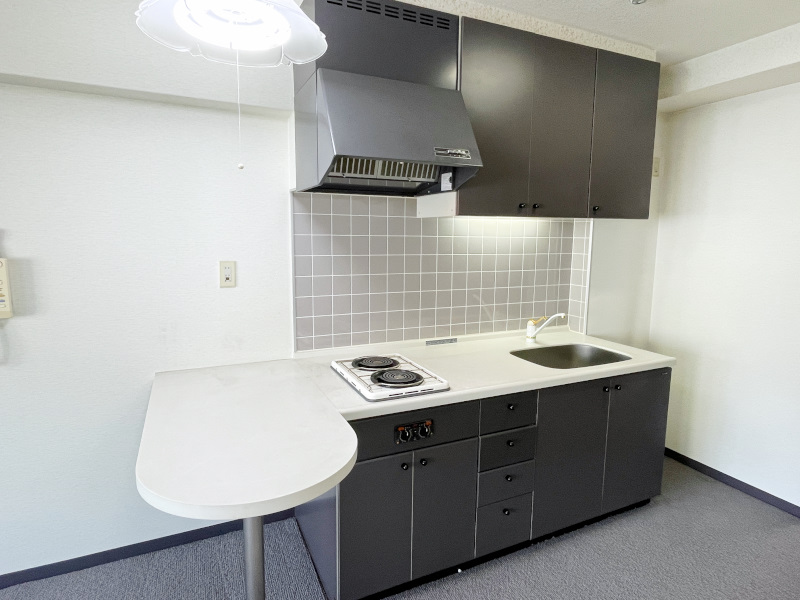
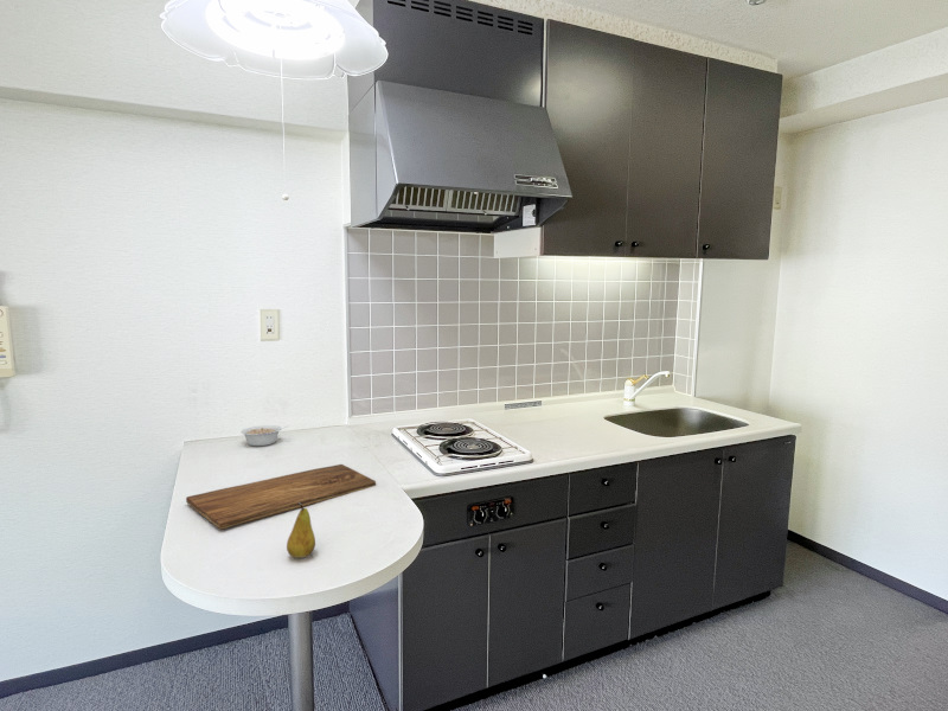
+ legume [241,424,288,447]
+ fruit [286,502,316,559]
+ cutting board [185,463,377,530]
